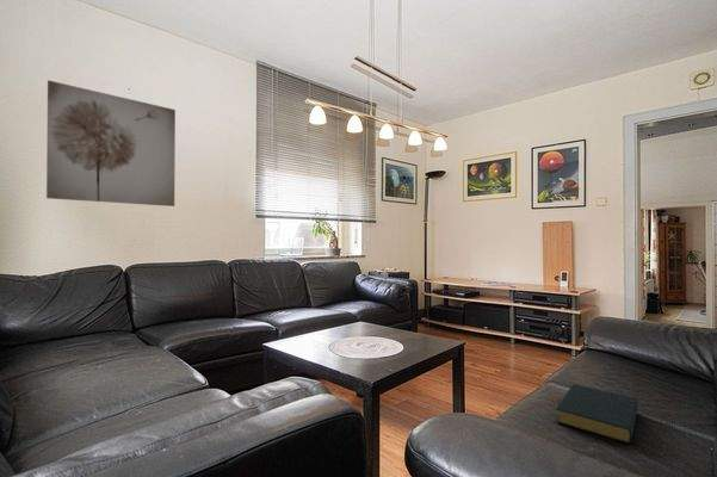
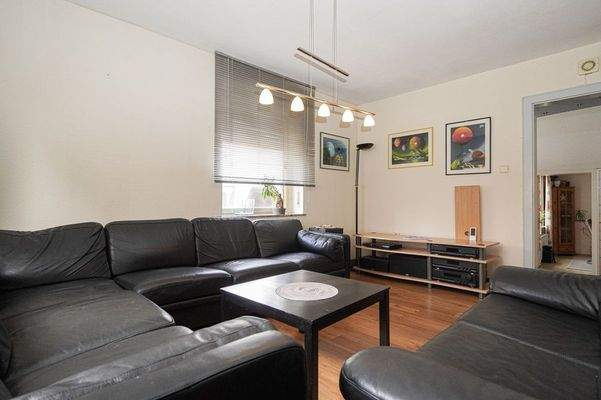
- hardback book [555,383,639,445]
- wall art [45,79,177,207]
